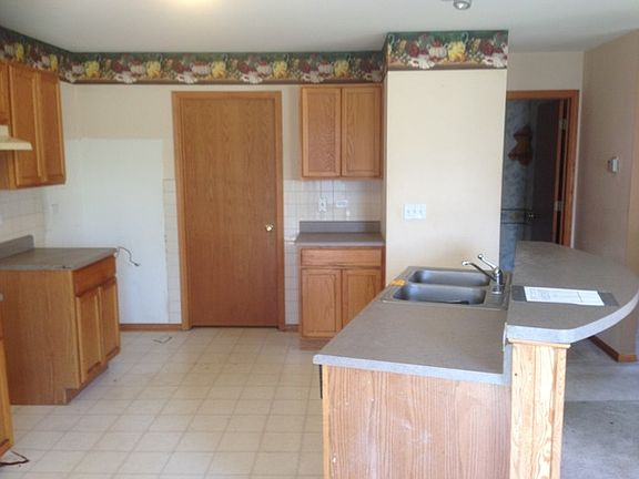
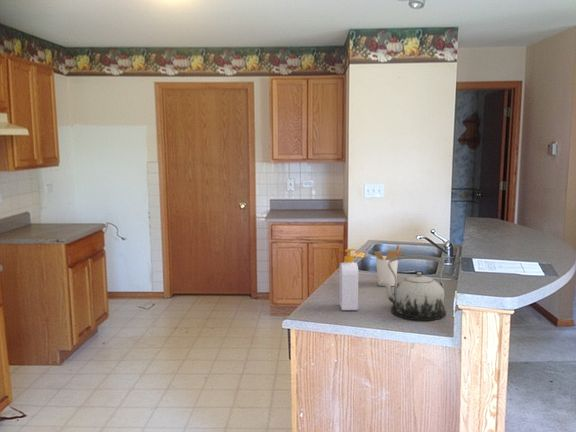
+ utensil holder [373,244,405,287]
+ soap bottle [338,248,360,311]
+ teapot [381,254,447,321]
